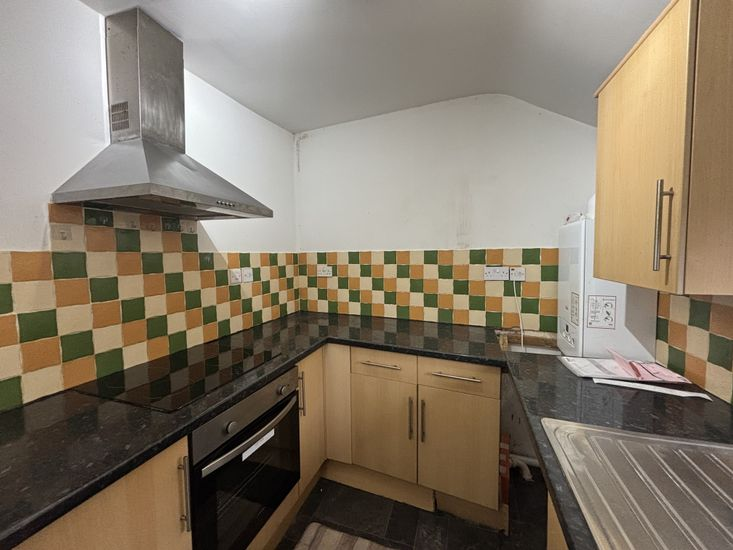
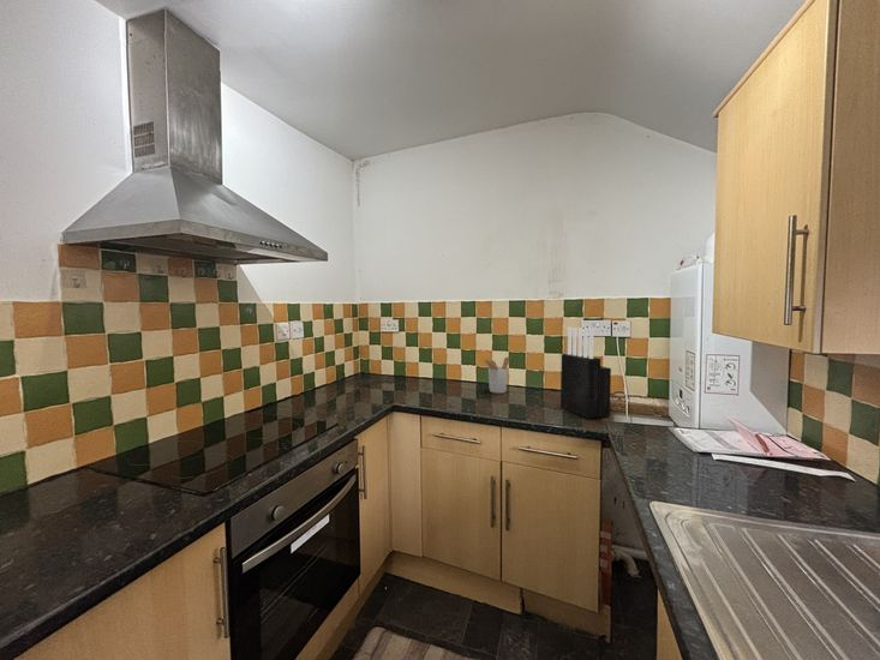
+ knife block [559,326,612,420]
+ utensil holder [483,356,511,395]
